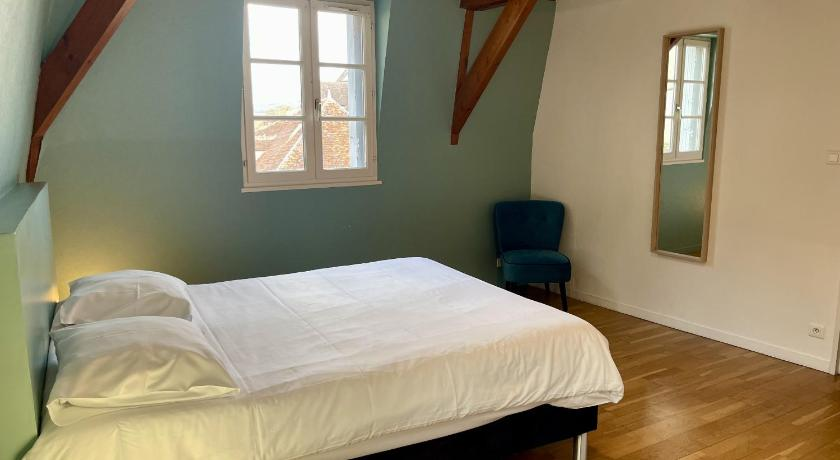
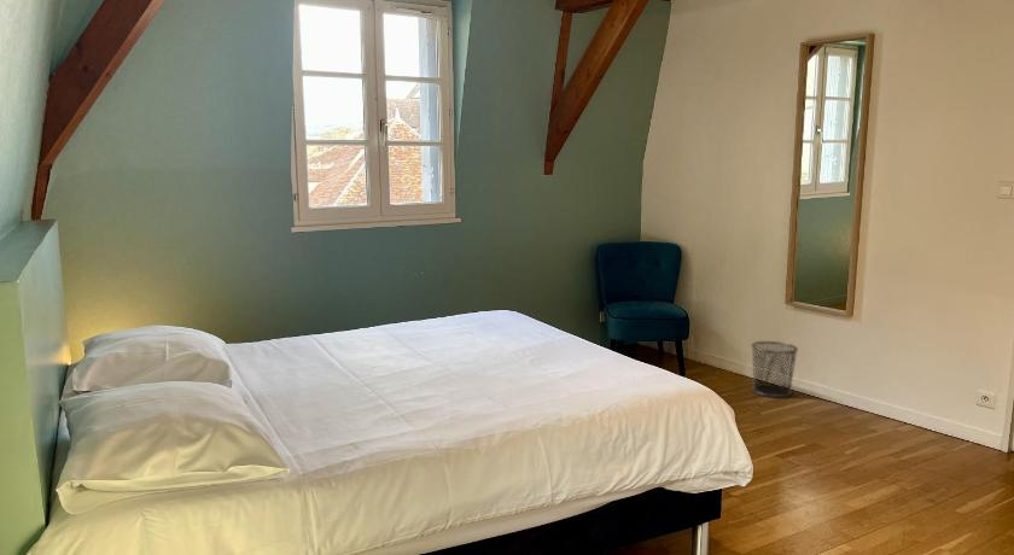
+ waste bin [750,340,799,398]
